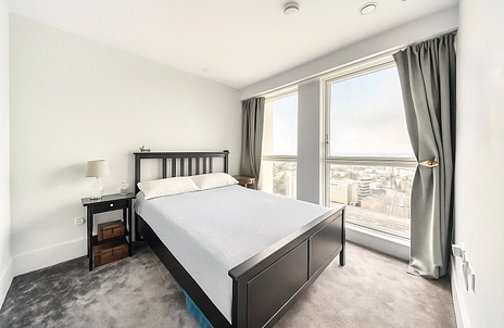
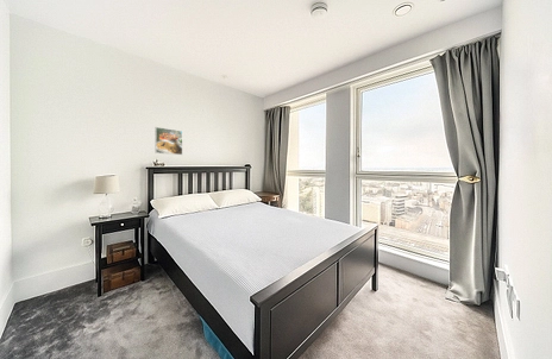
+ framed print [155,126,183,156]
